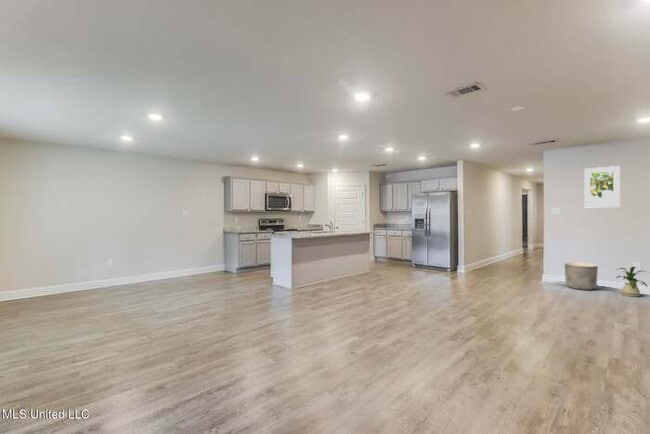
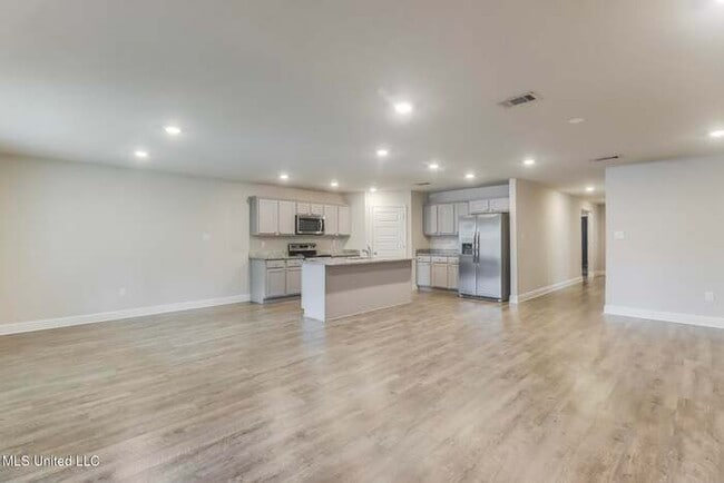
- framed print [583,165,621,208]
- house plant [613,266,650,298]
- planter [564,262,599,291]
